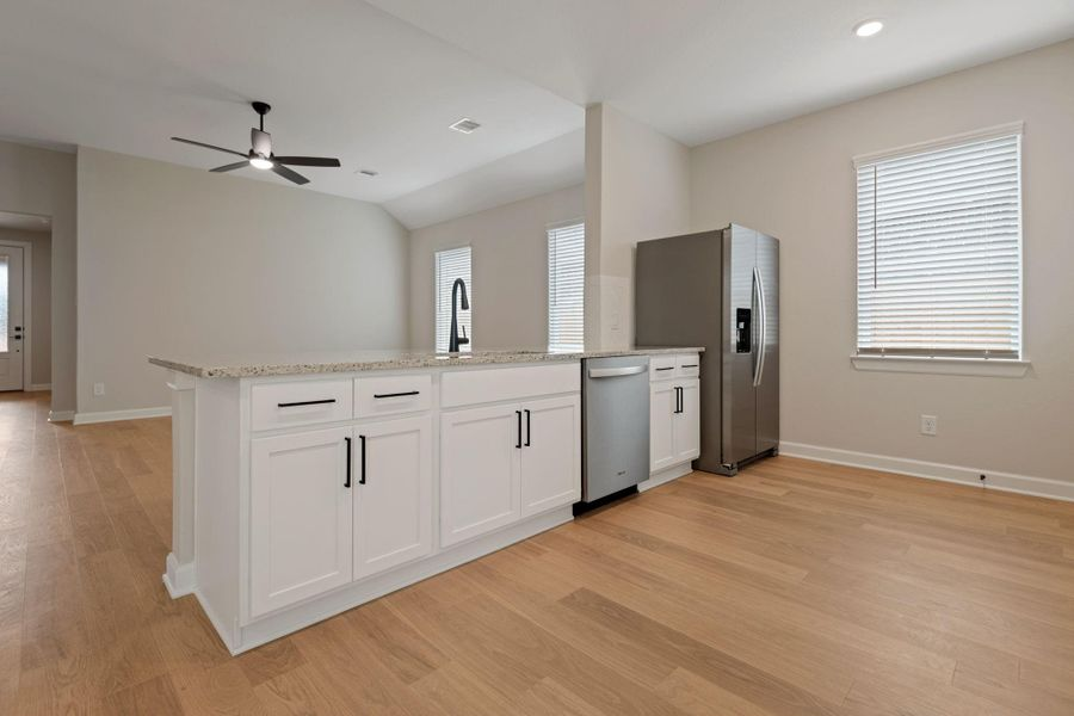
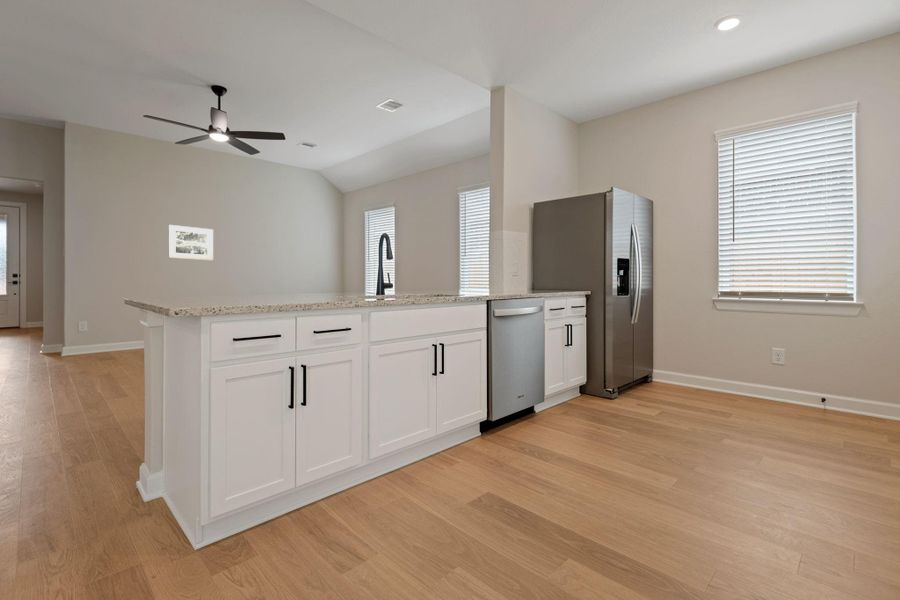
+ wall art [168,224,214,261]
